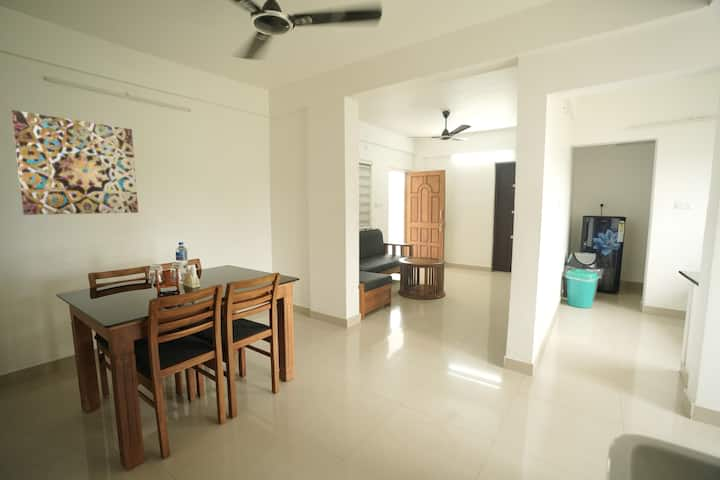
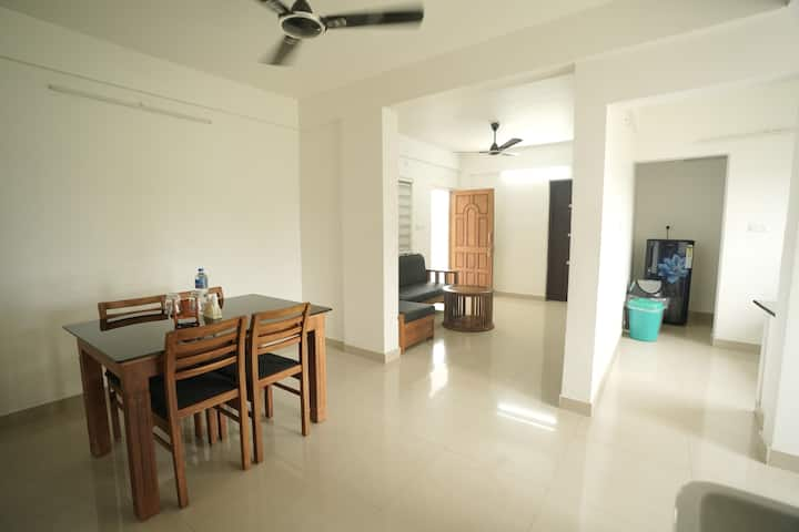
- wall art [10,109,139,216]
